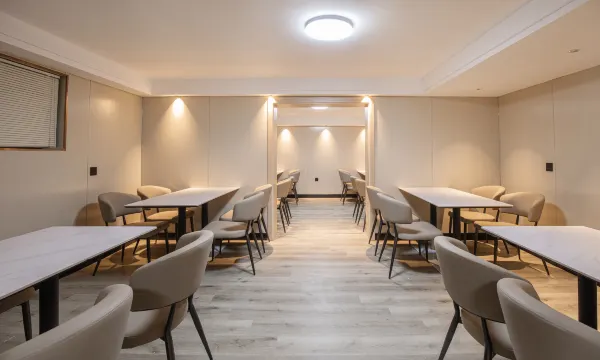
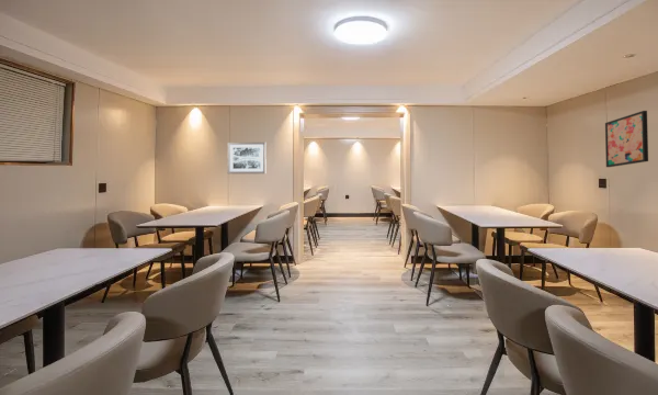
+ wall art [604,110,649,168]
+ wall art [226,142,268,176]
